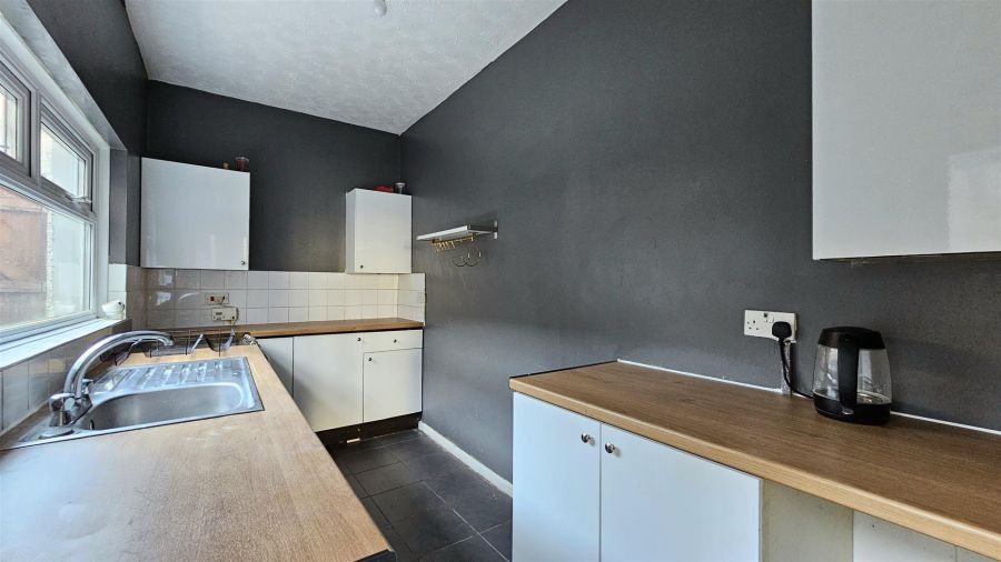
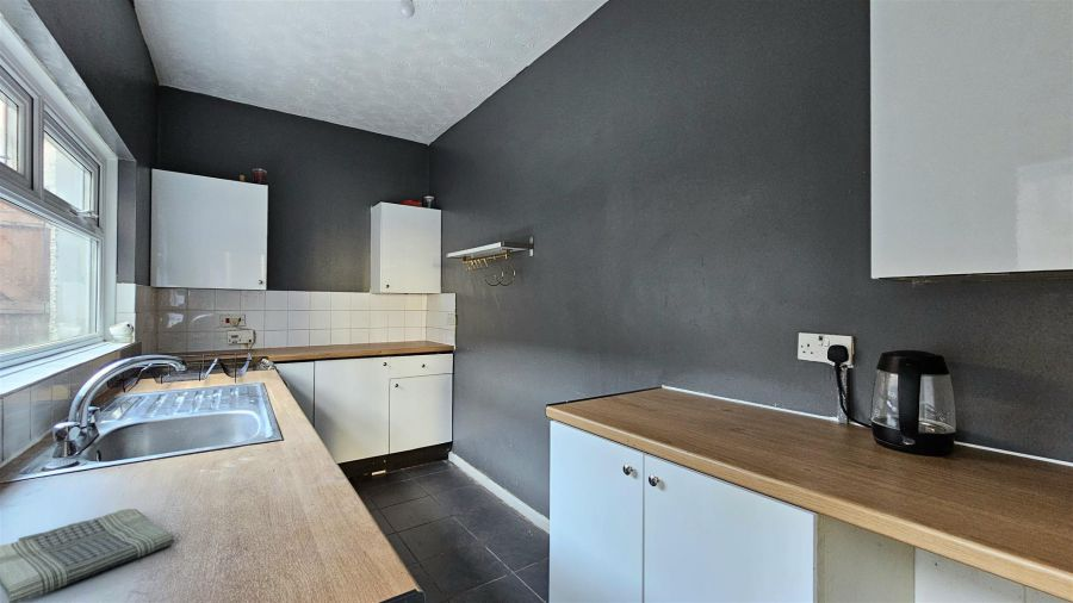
+ dish towel [0,508,176,603]
